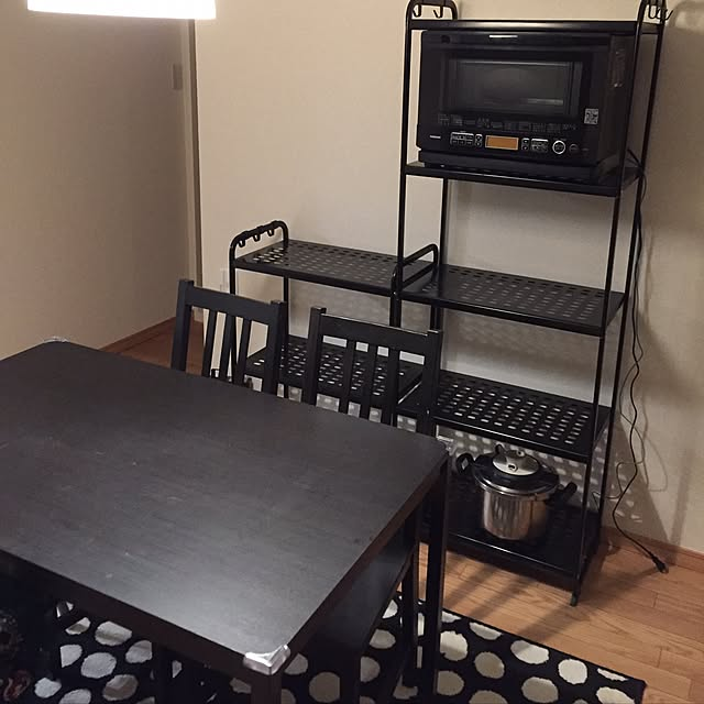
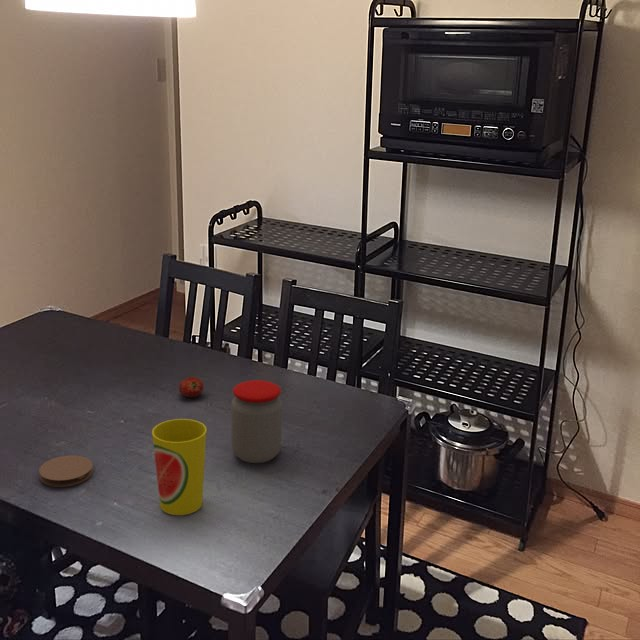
+ cup [151,418,208,516]
+ jar [230,379,283,464]
+ fruit [178,376,205,398]
+ coaster [38,454,94,488]
